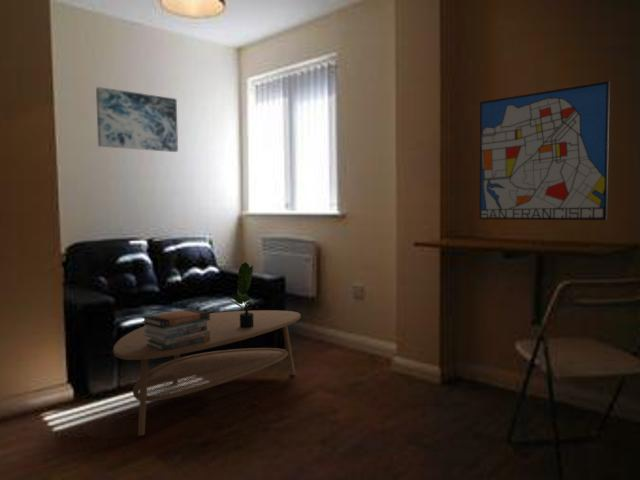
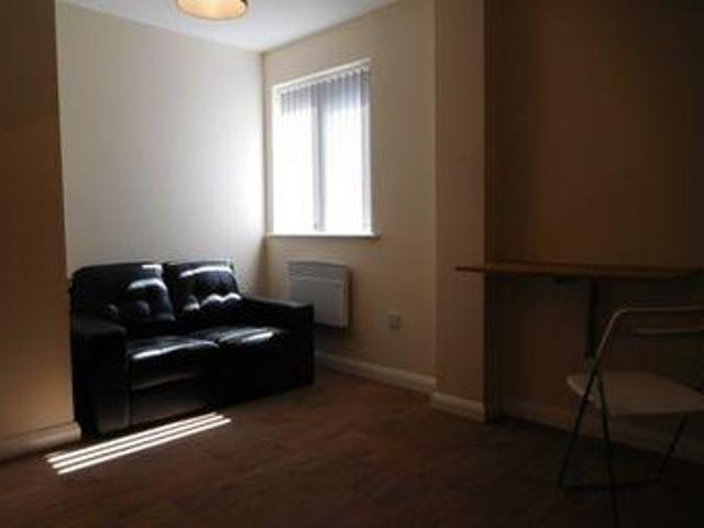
- potted plant [227,261,261,328]
- wall art [95,86,179,153]
- wall art [478,80,611,221]
- coffee table [112,309,302,437]
- book stack [141,307,211,351]
